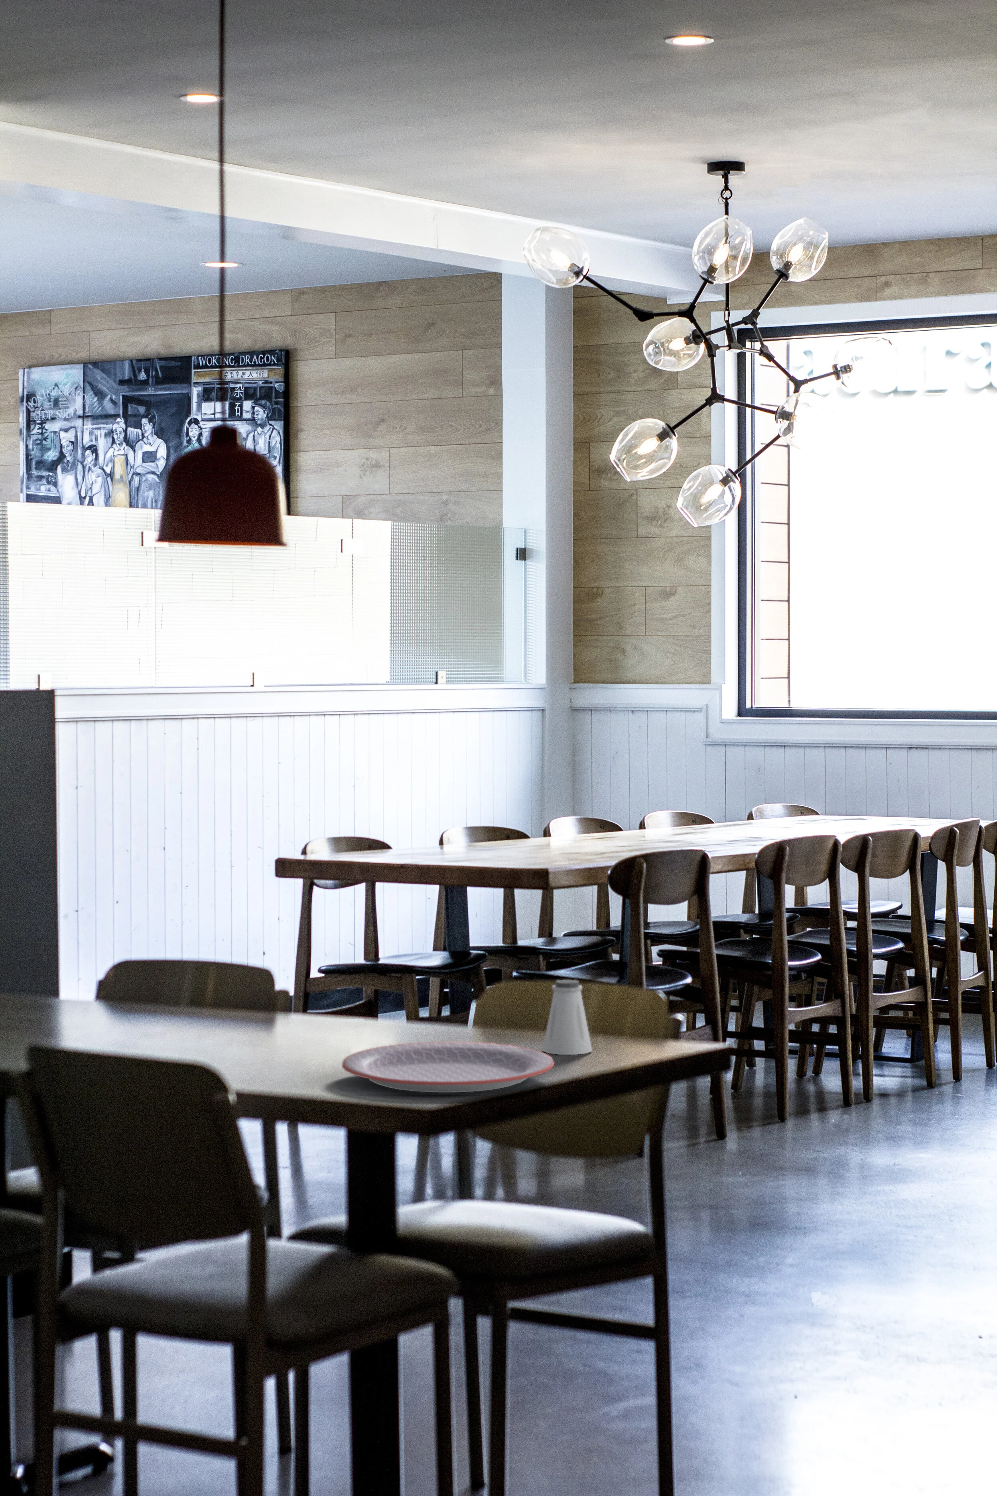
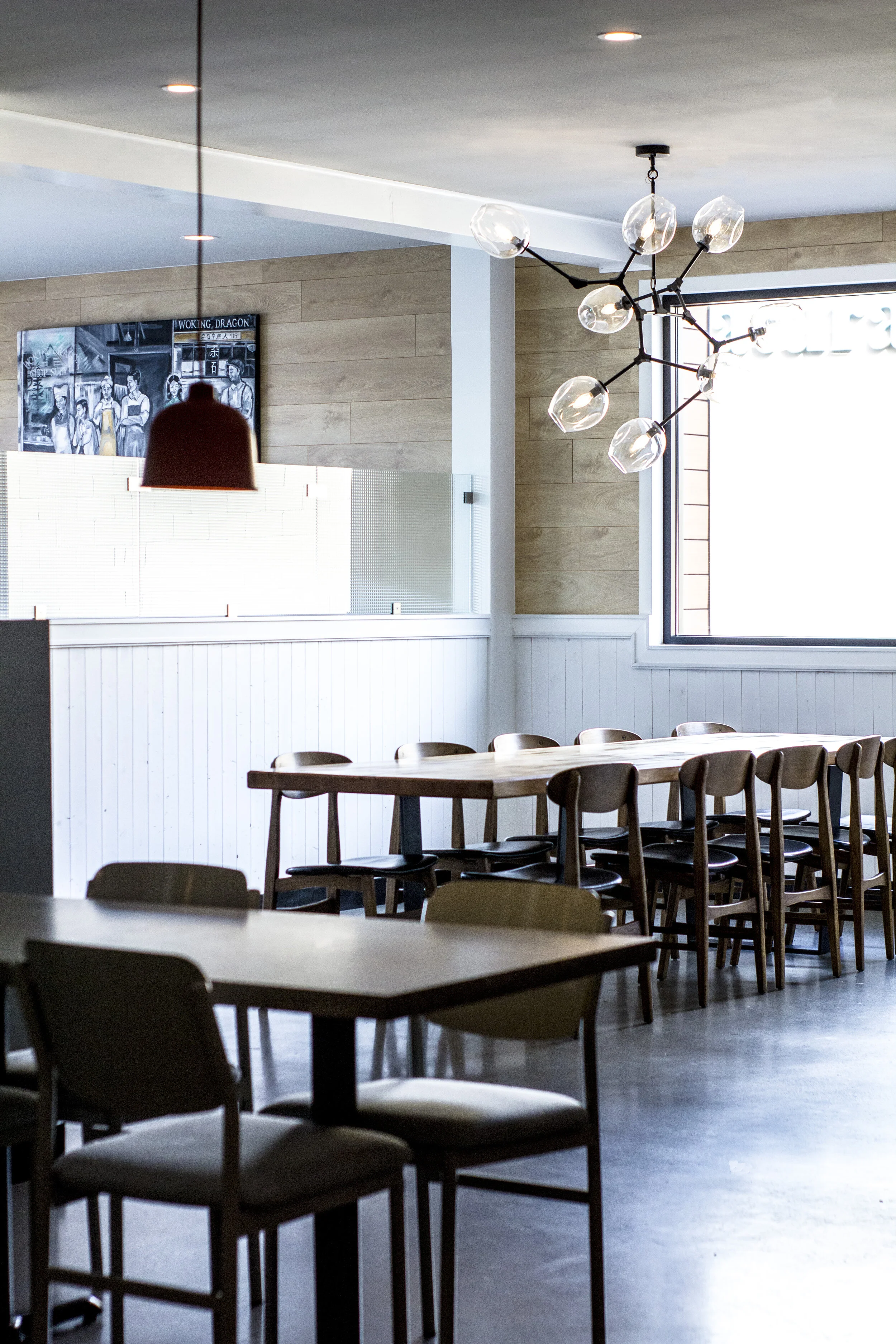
- plate [342,1041,555,1093]
- saltshaker [542,980,592,1055]
